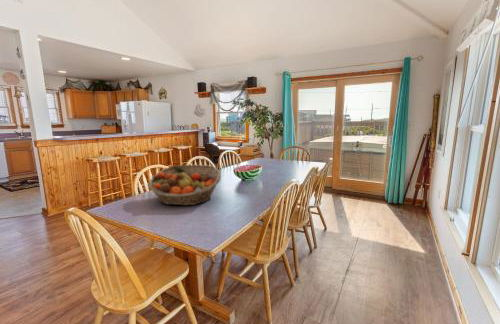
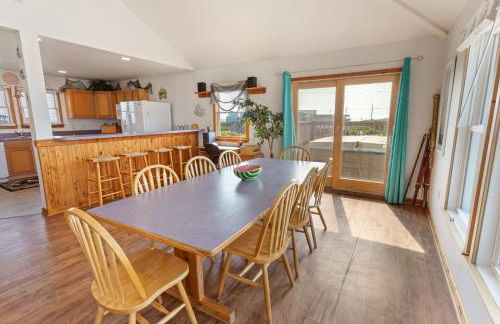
- fruit basket [147,164,222,206]
